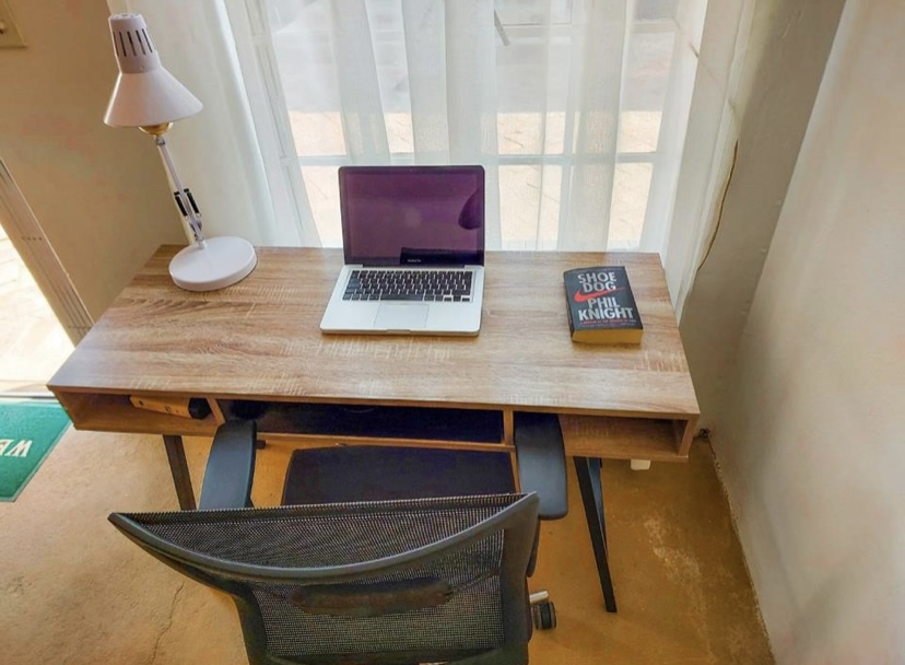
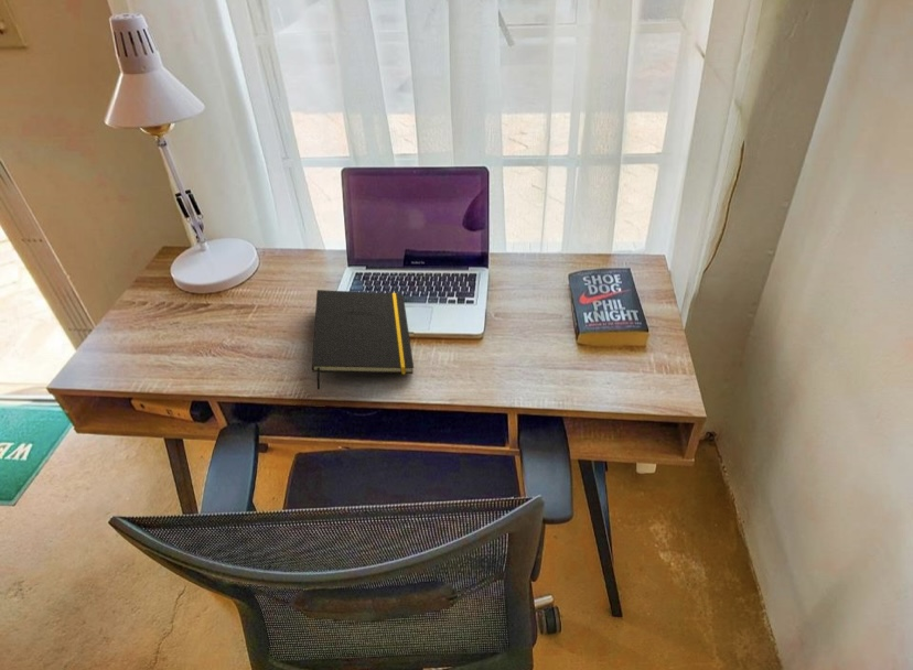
+ notepad [311,289,415,390]
